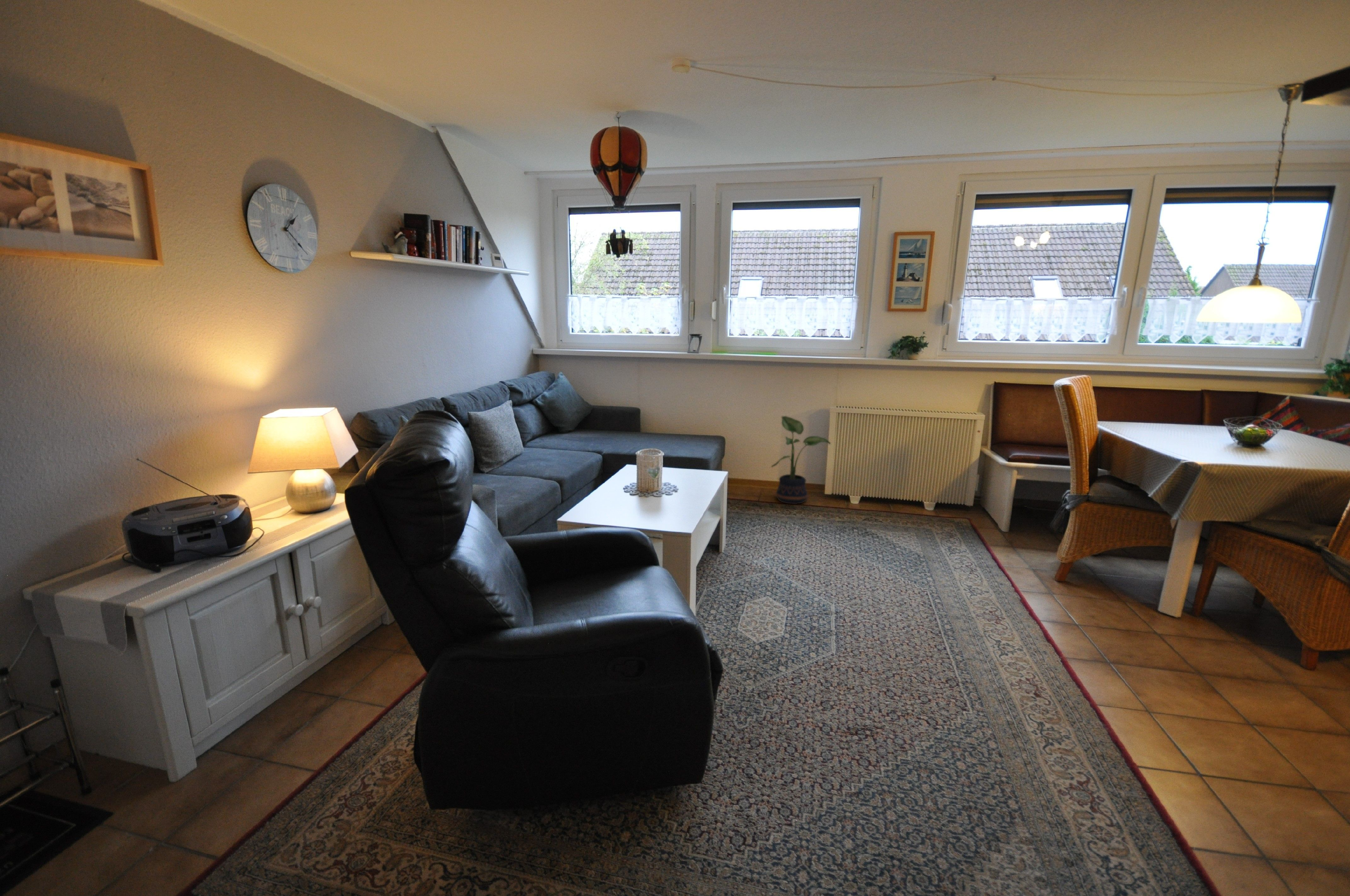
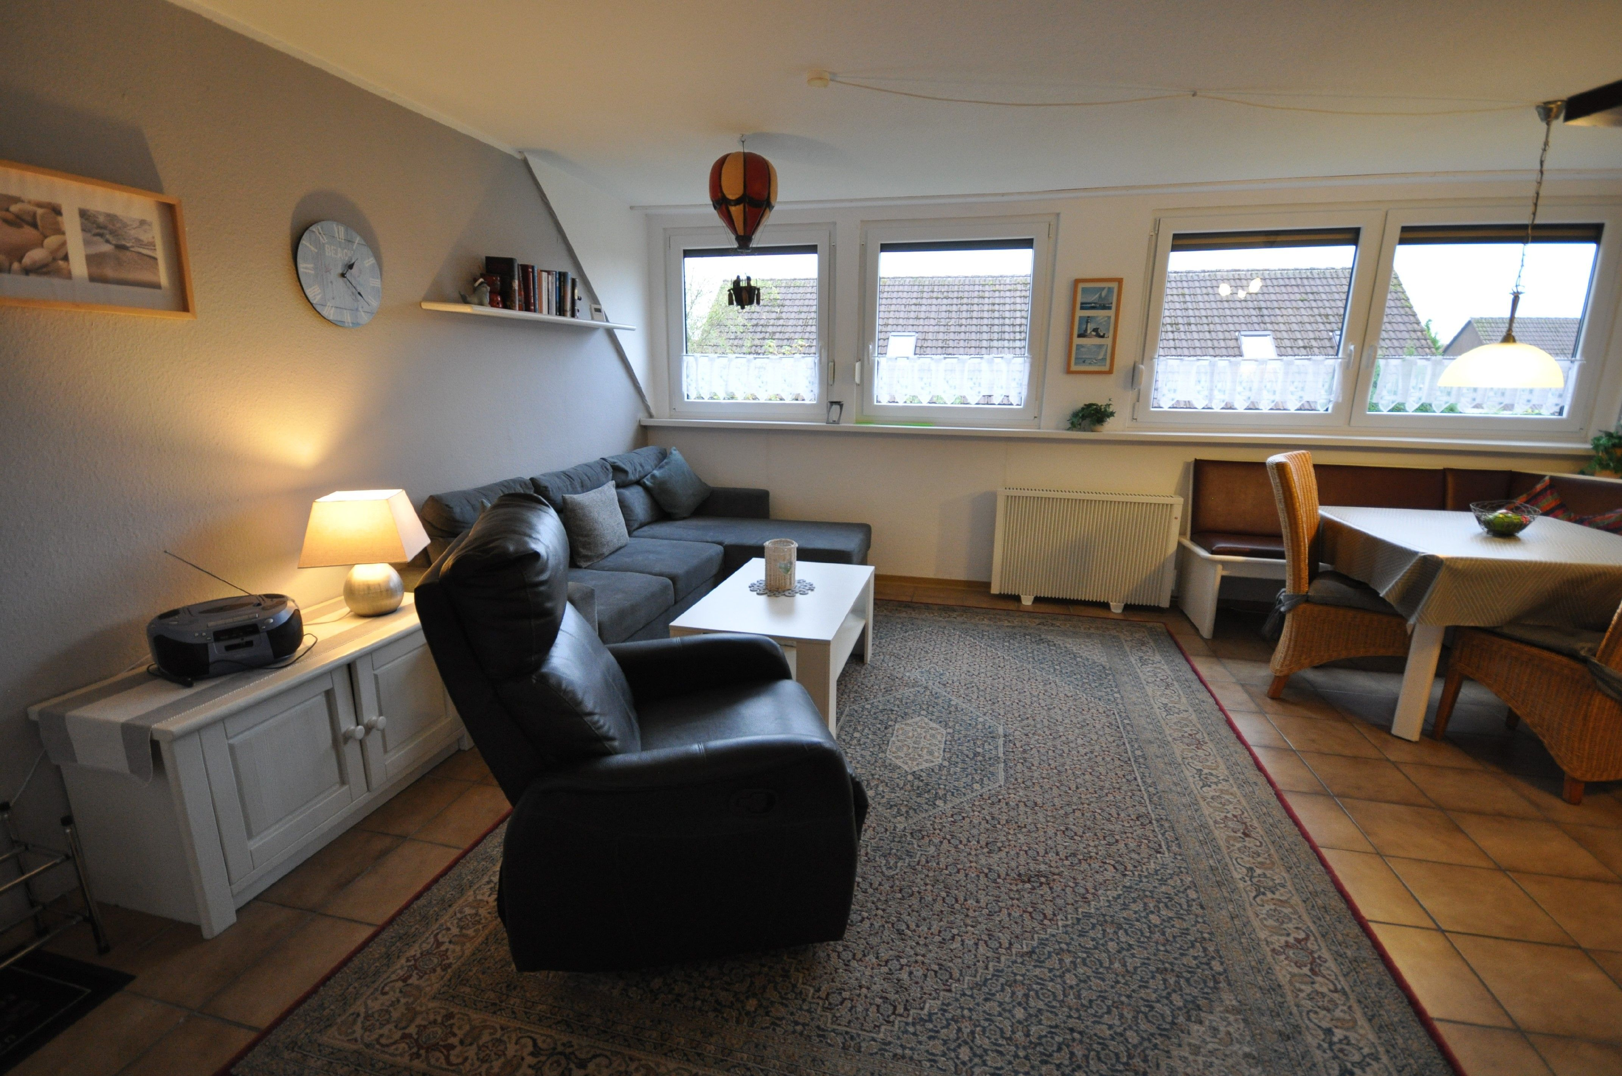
- potted plant [771,416,831,504]
